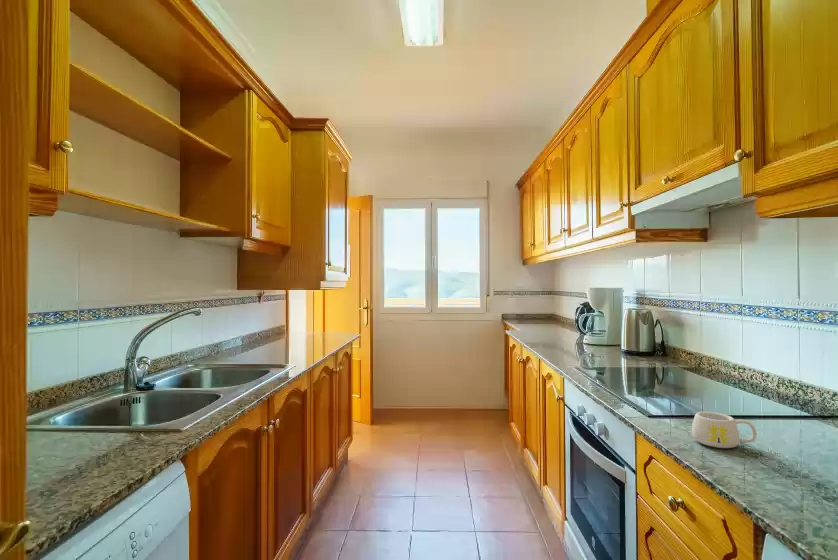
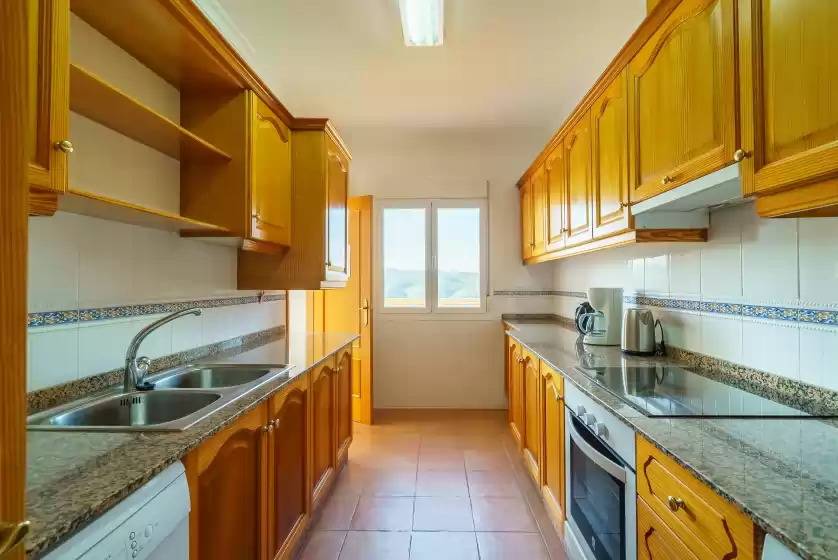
- mug [691,411,758,449]
